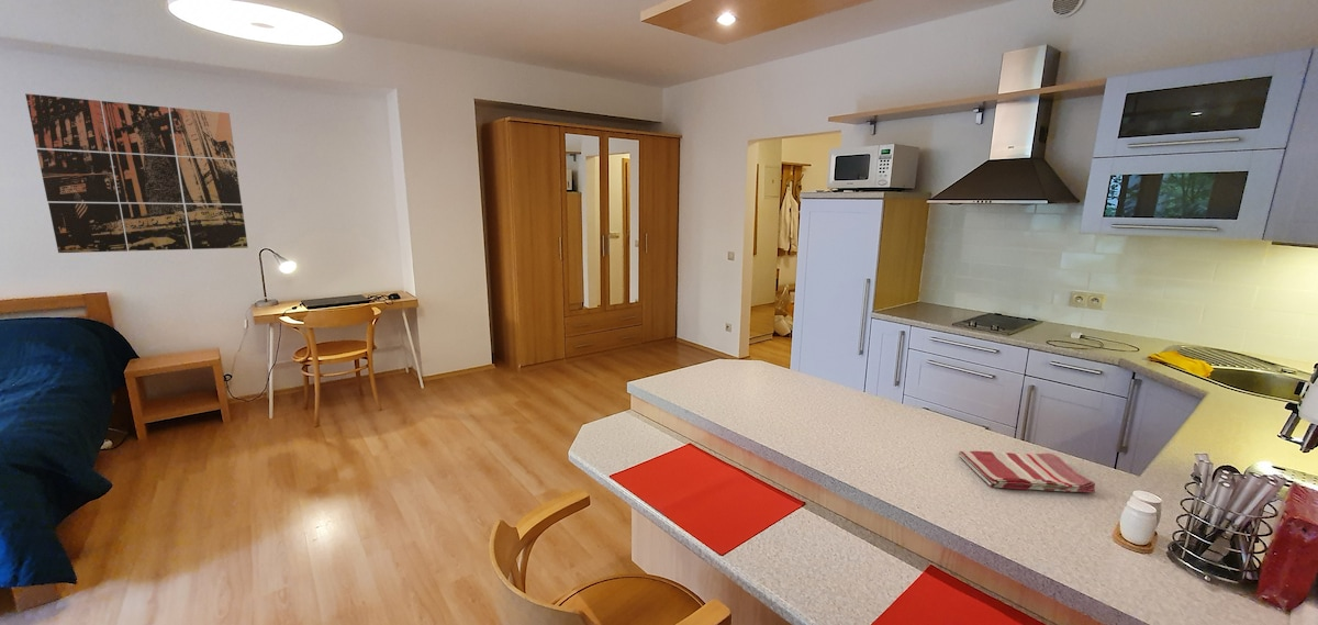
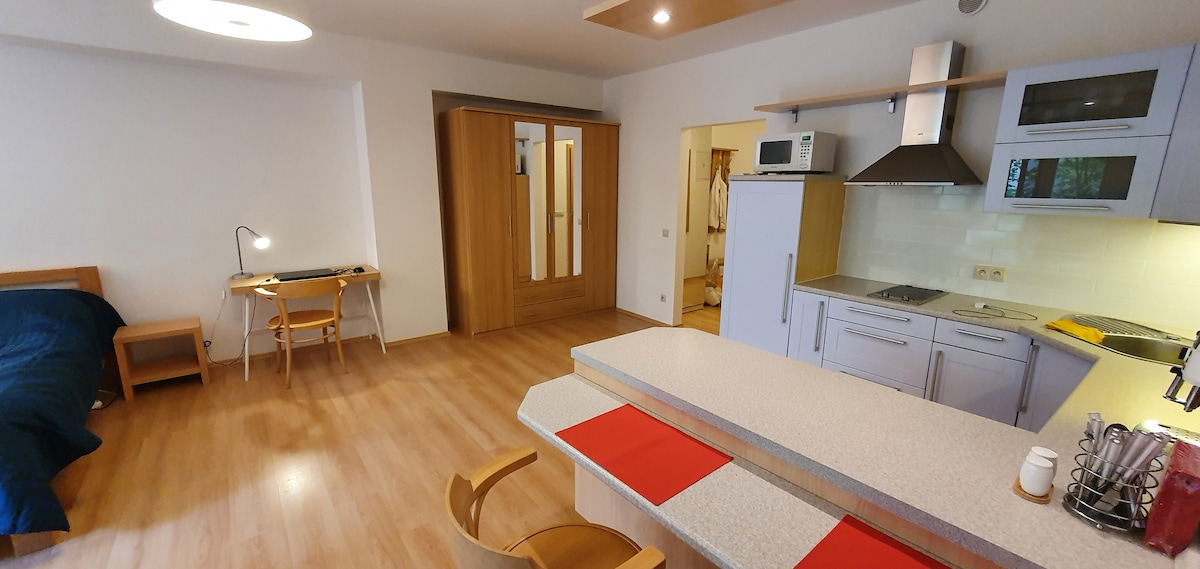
- dish towel [957,450,1096,494]
- wall art [24,92,249,254]
